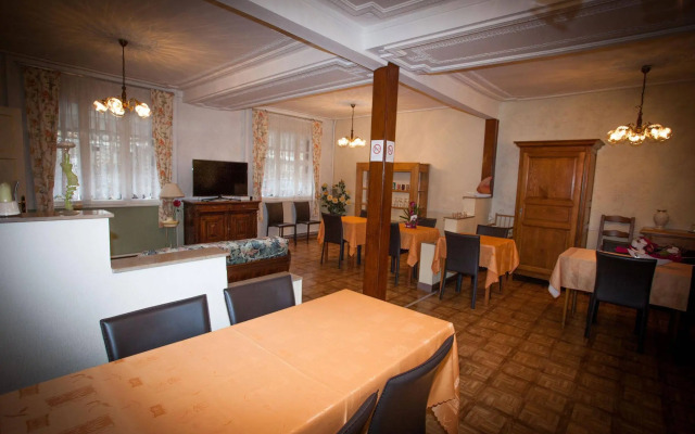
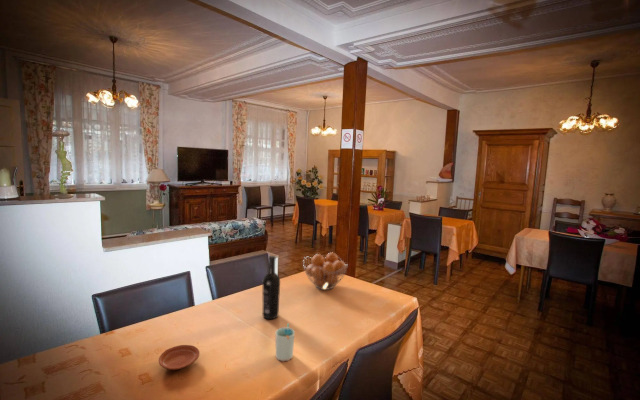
+ fruit basket [302,251,349,291]
+ plate [158,344,200,371]
+ wine bottle [261,255,281,320]
+ cup [274,322,296,362]
